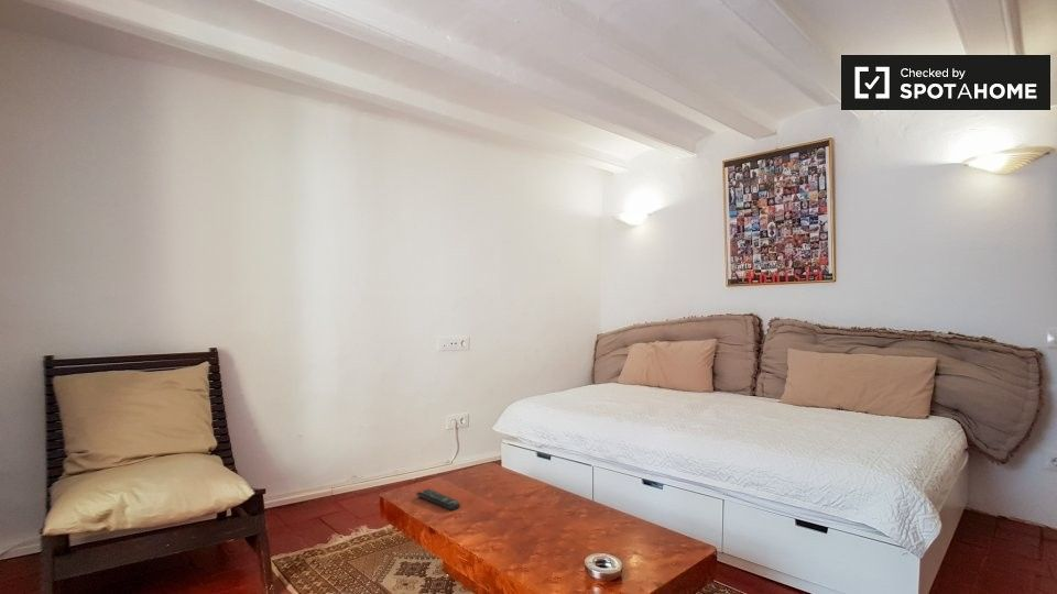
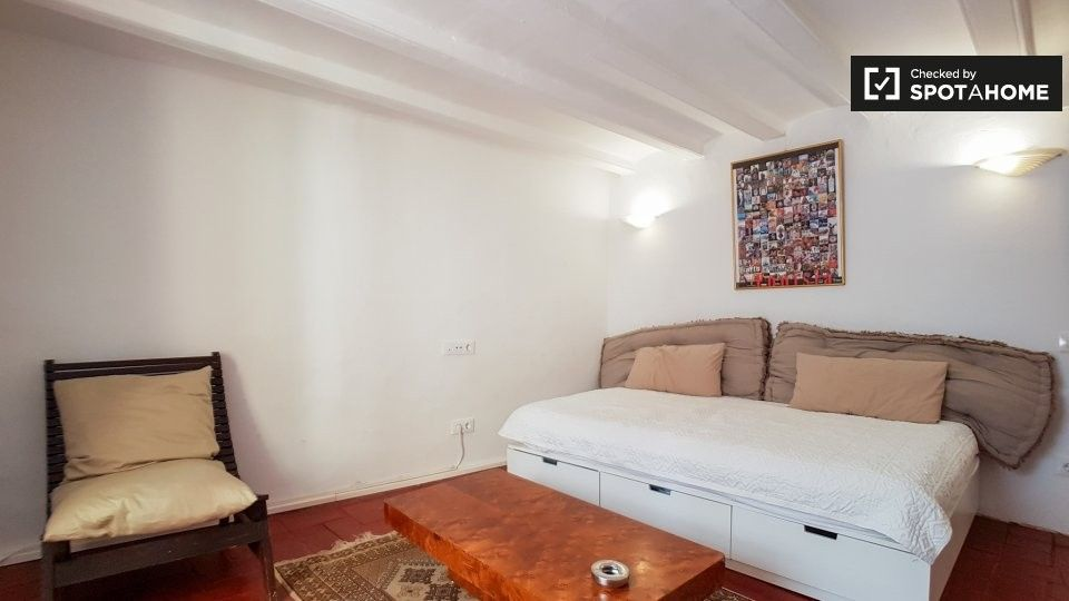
- remote control [415,487,461,512]
